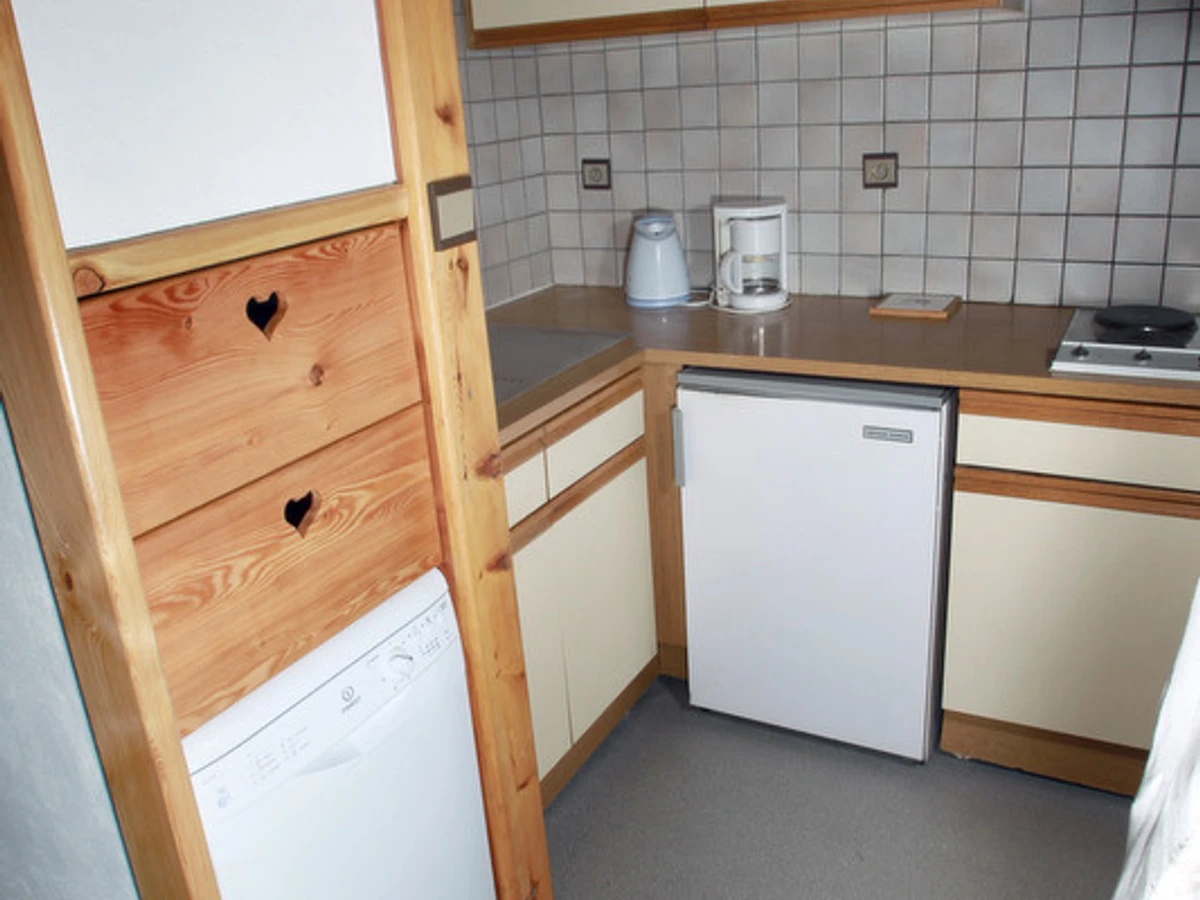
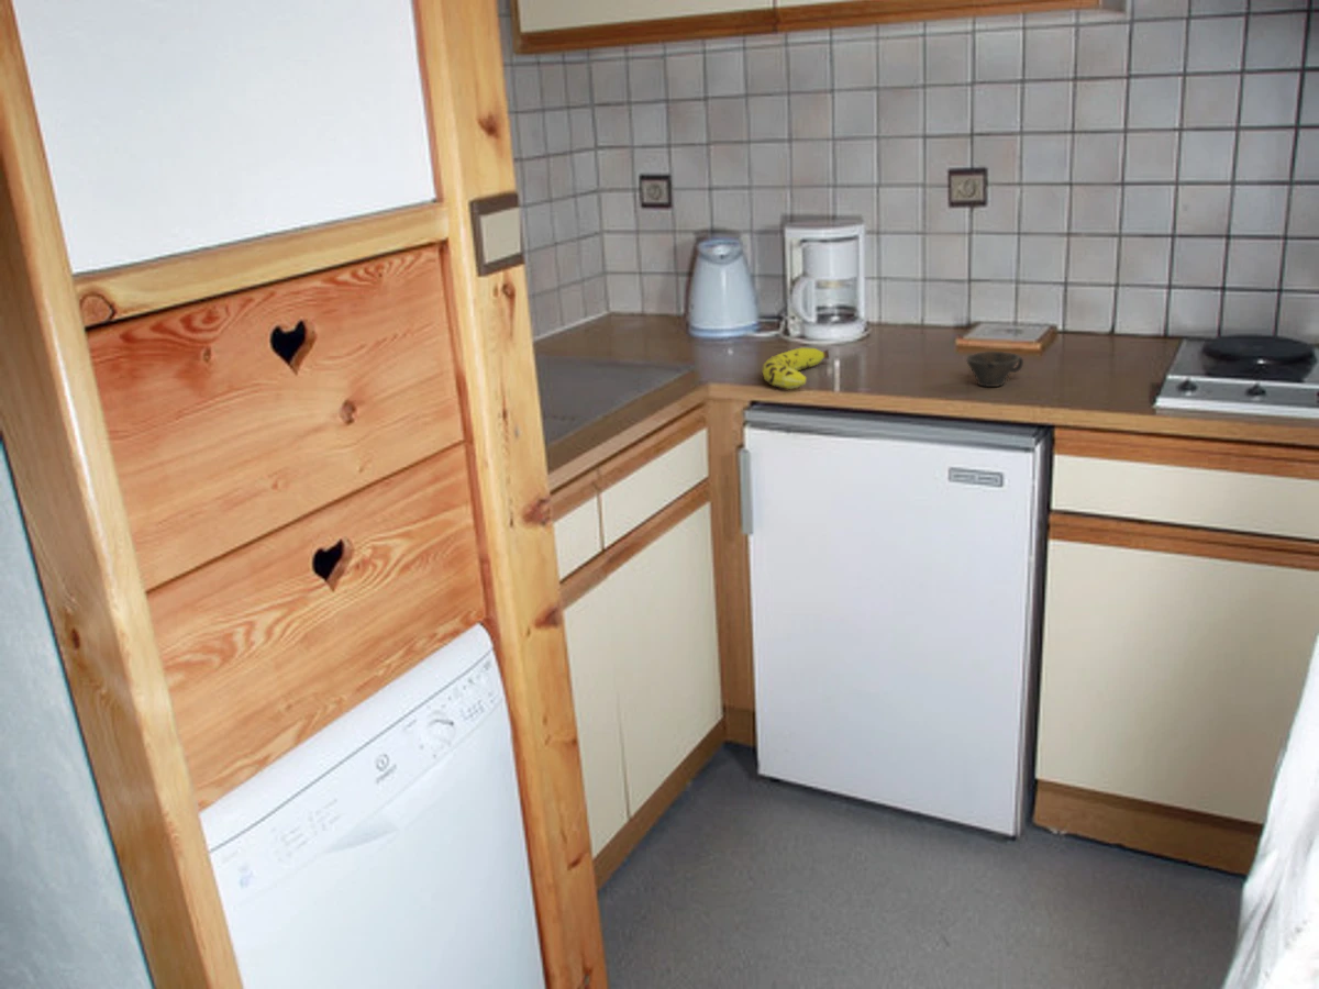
+ fruit [761,346,830,390]
+ cup [965,351,1024,388]
